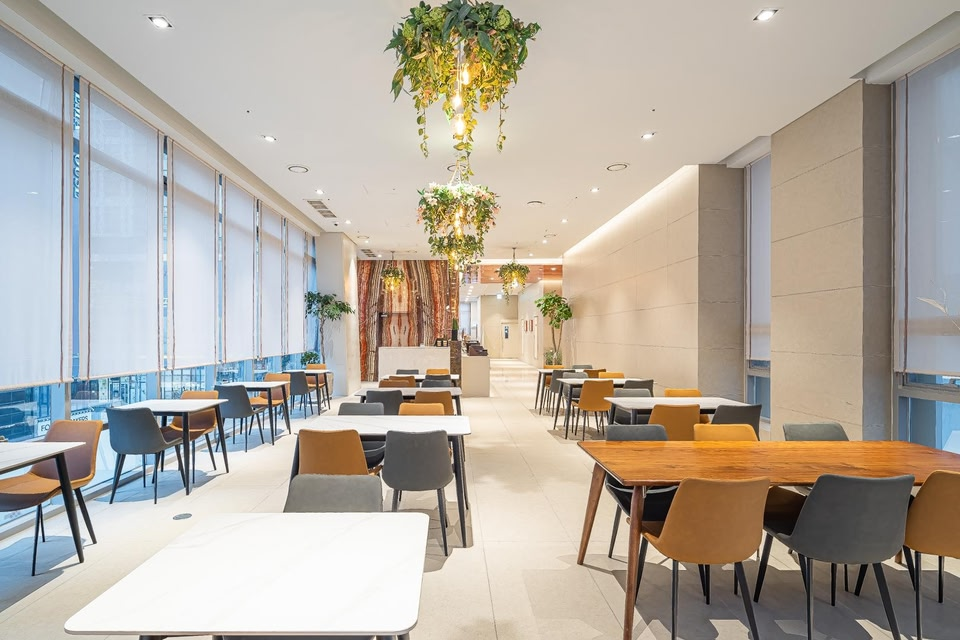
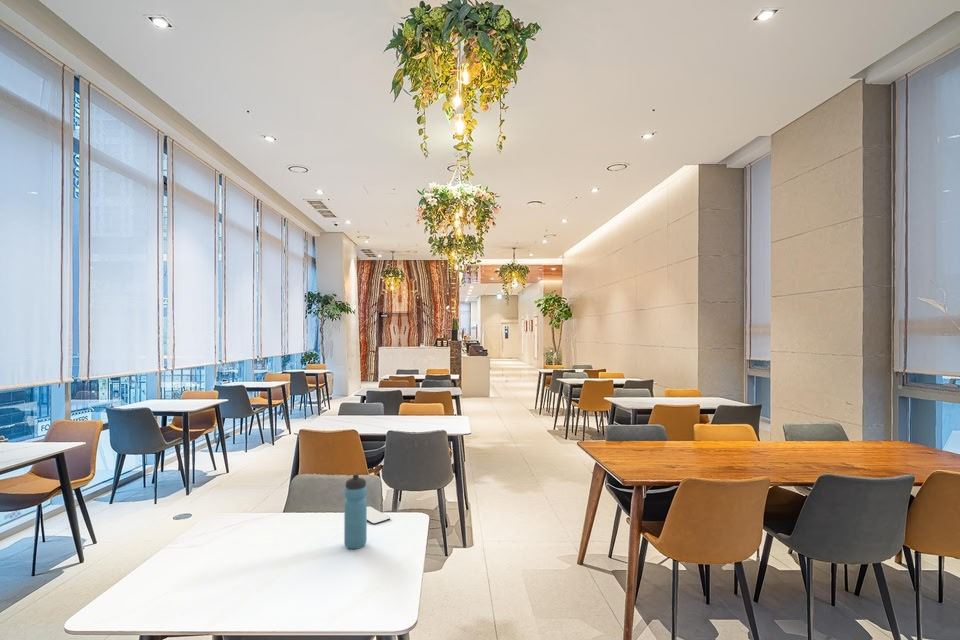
+ smartphone [367,505,391,526]
+ water bottle [343,473,368,550]
